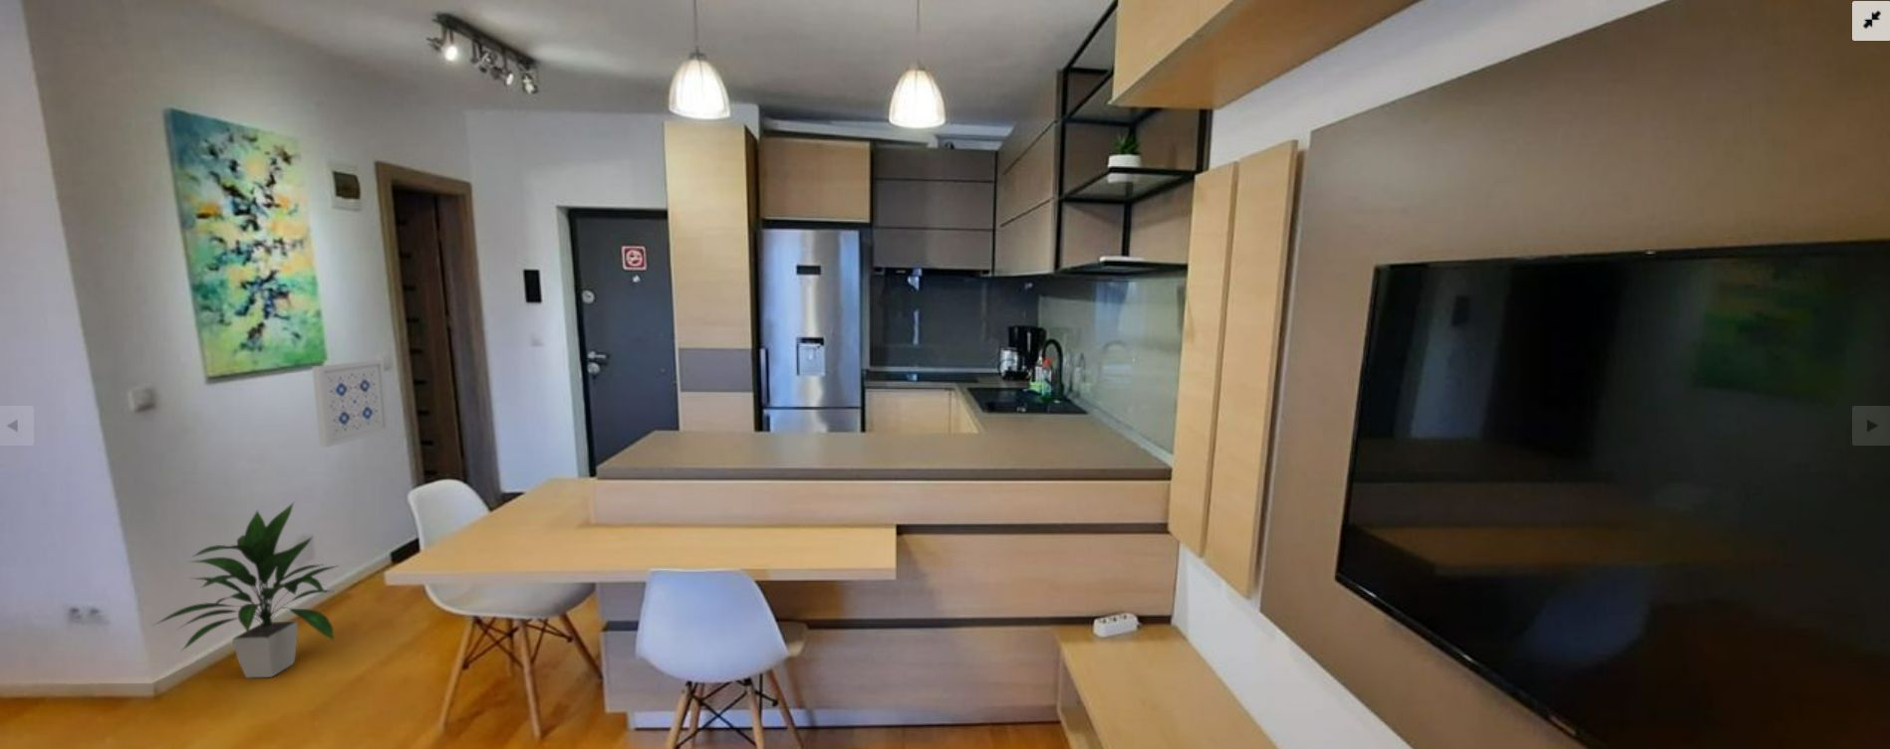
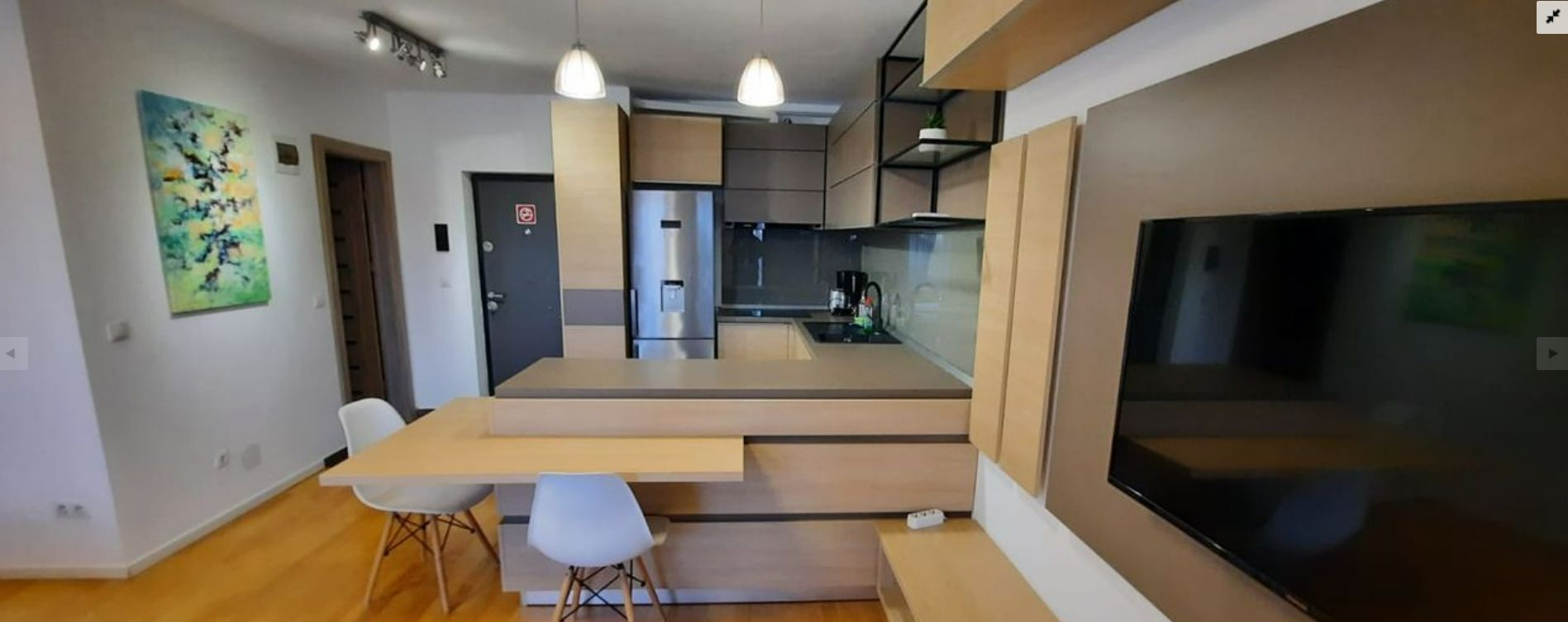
- indoor plant [152,501,341,679]
- wall art [311,358,391,449]
